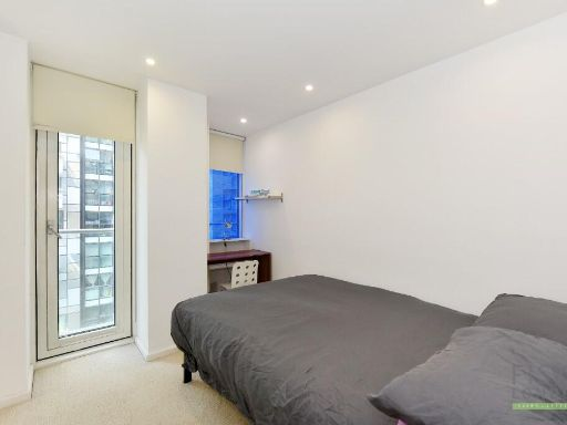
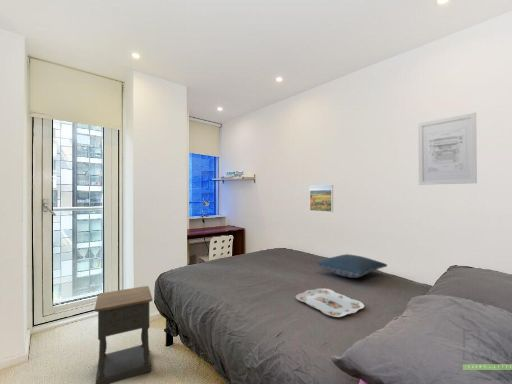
+ wall art [417,111,478,186]
+ serving tray [295,288,365,318]
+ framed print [309,184,334,213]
+ pillow [316,253,388,279]
+ nightstand [94,285,154,384]
